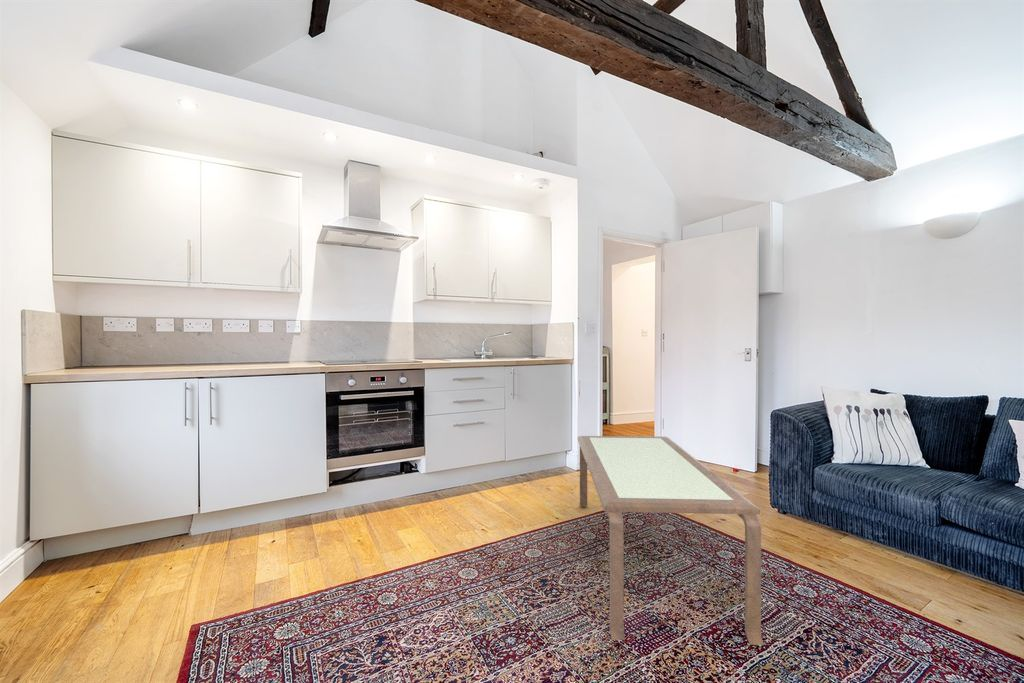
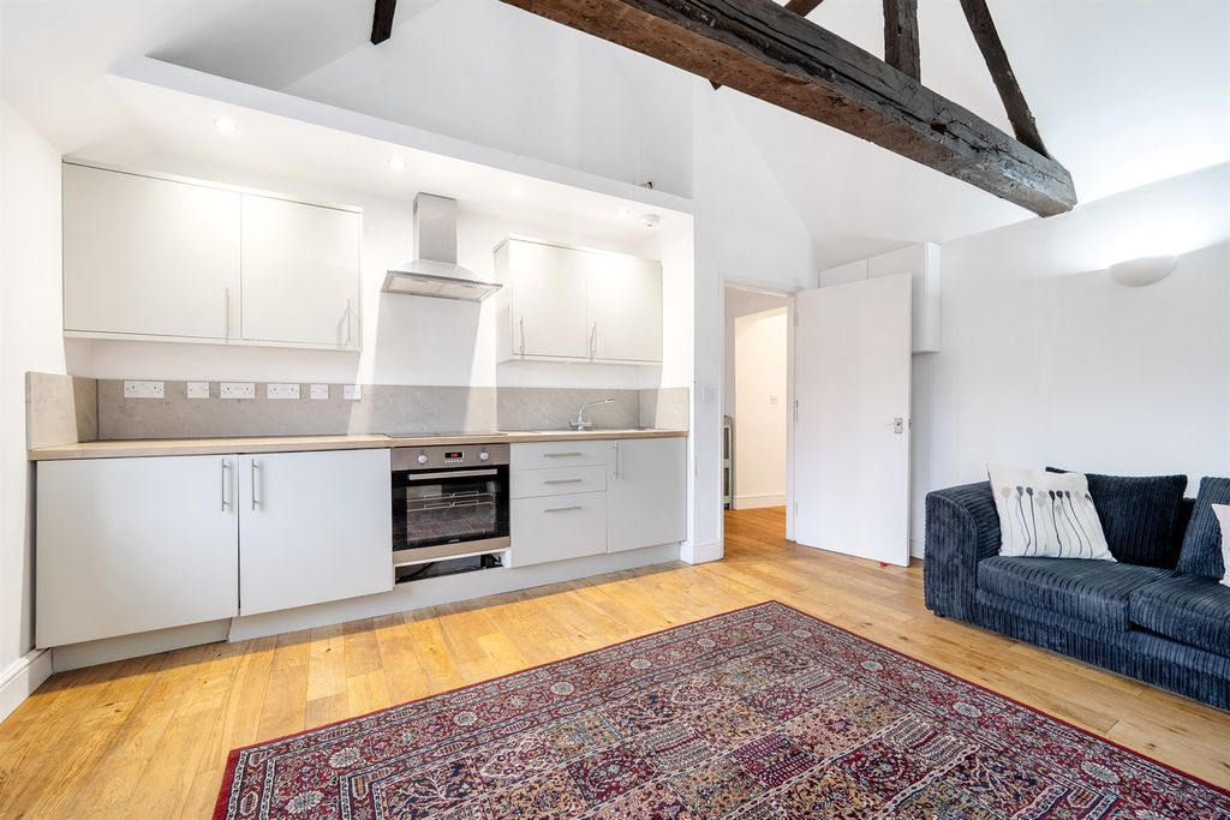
- coffee table [577,435,765,646]
